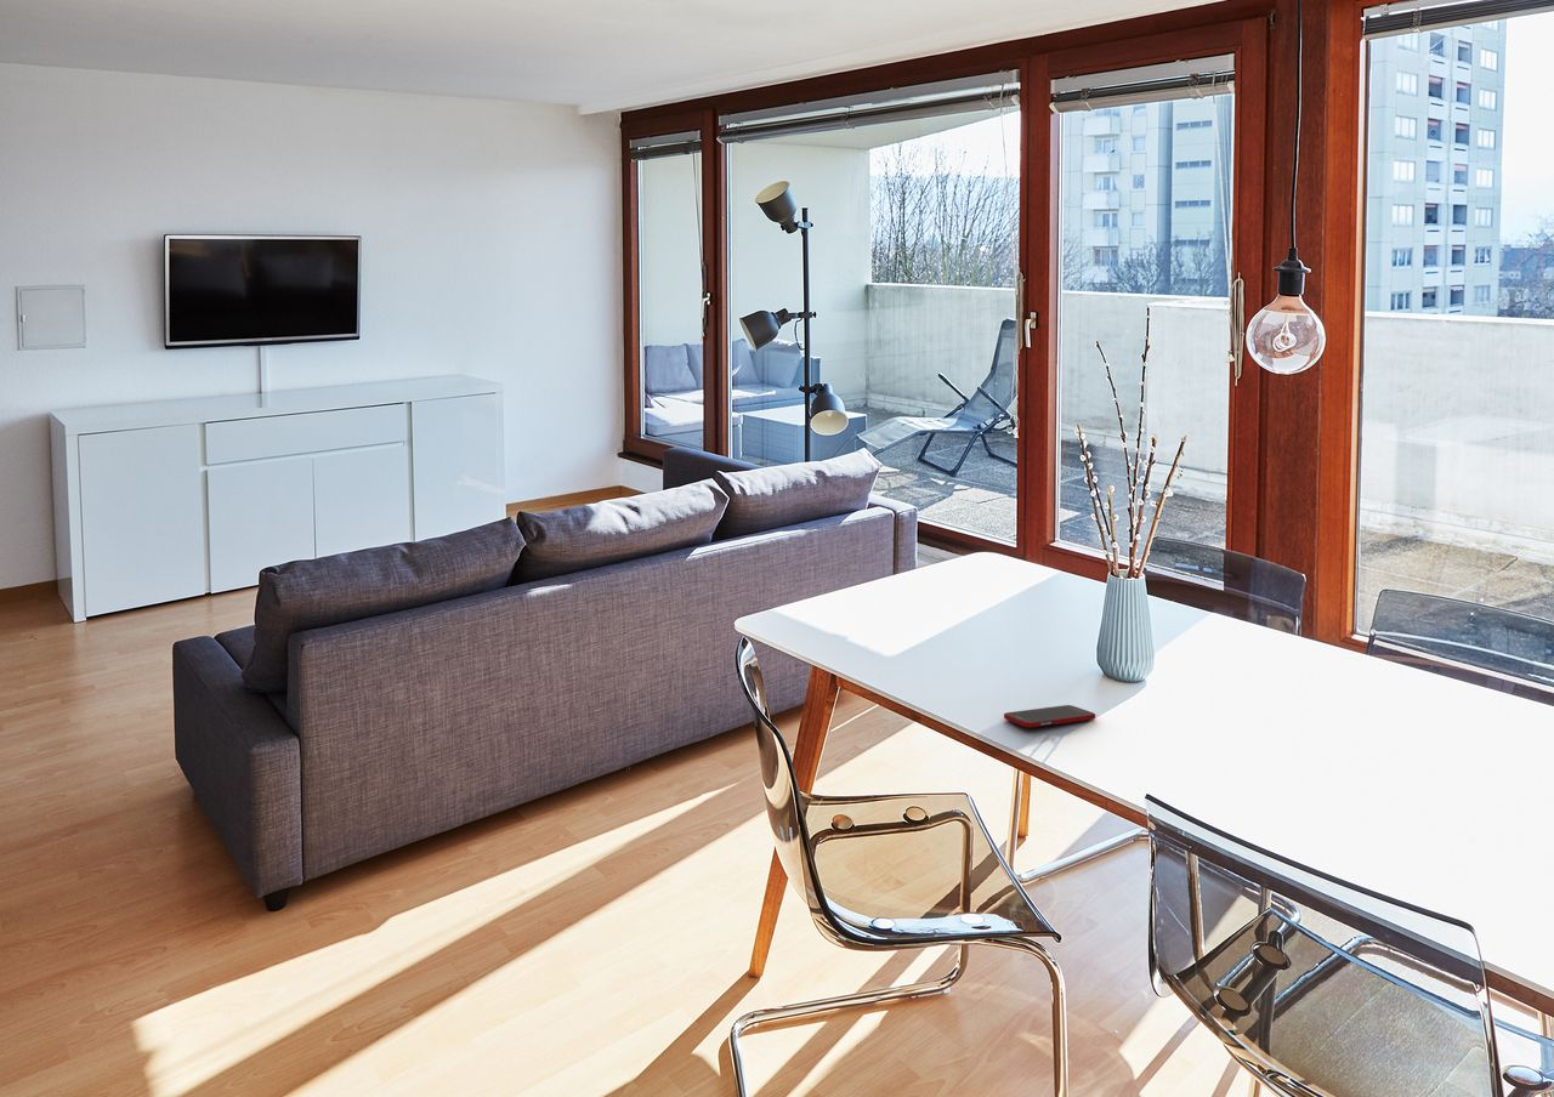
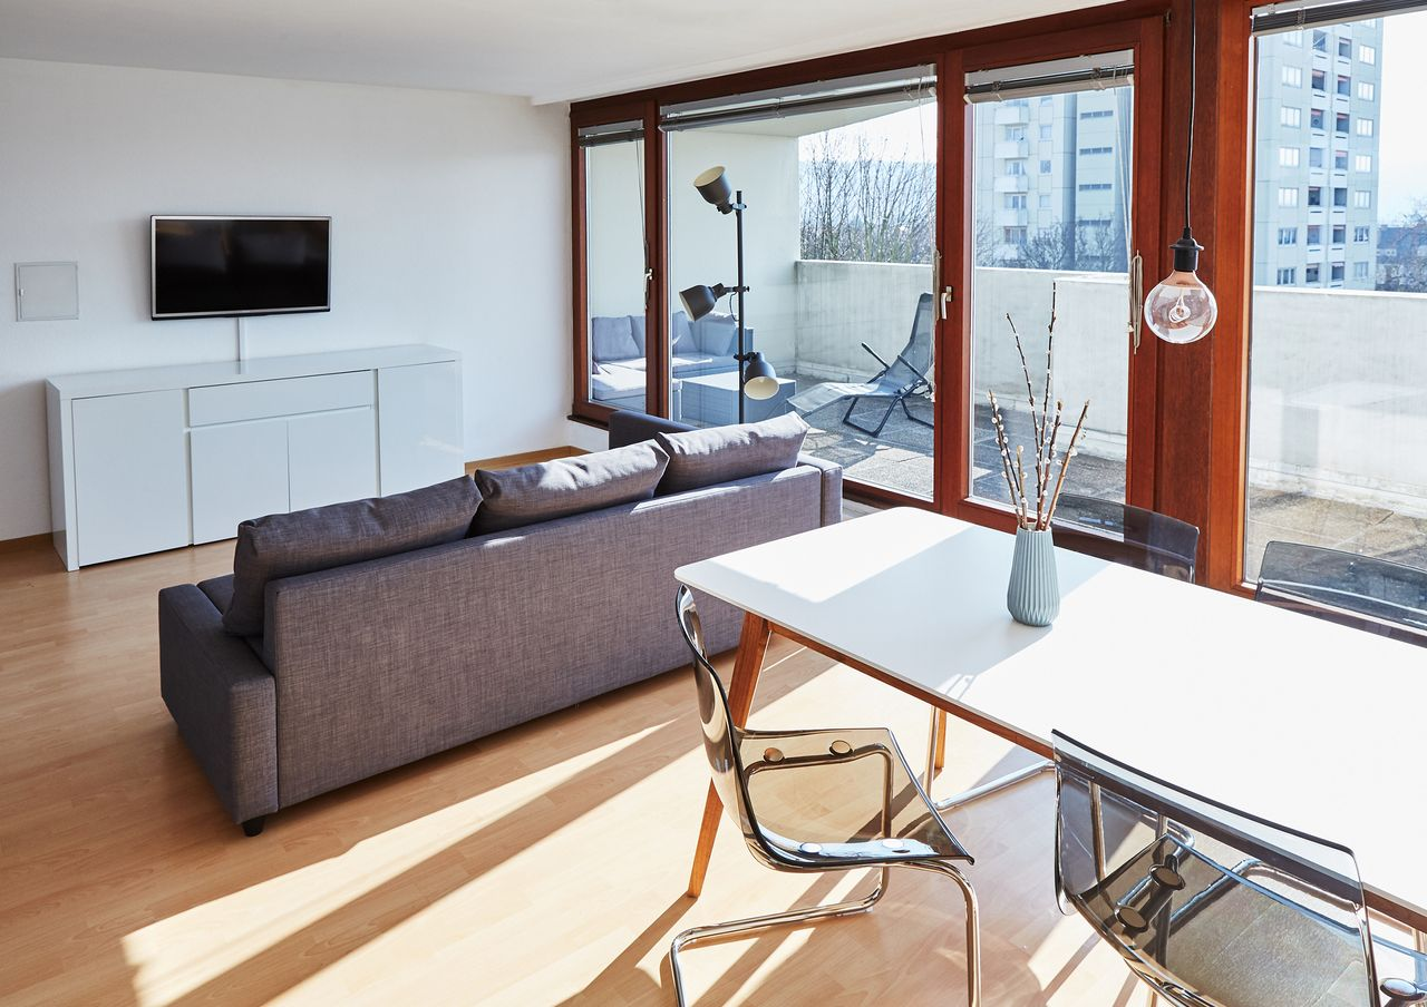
- cell phone [1003,704,1096,728]
